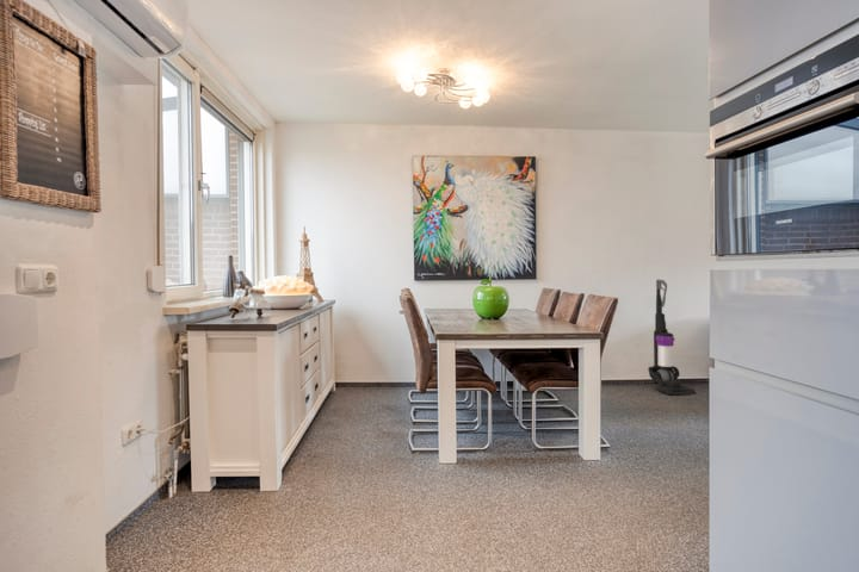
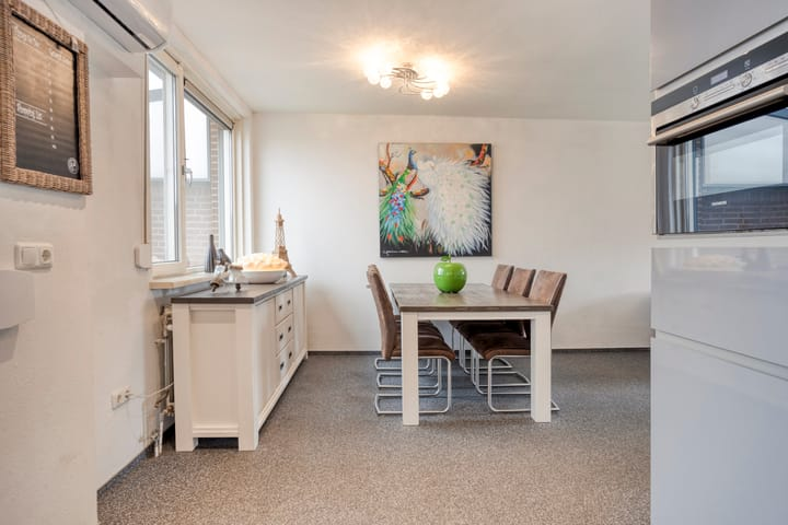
- vacuum cleaner [647,279,697,396]
